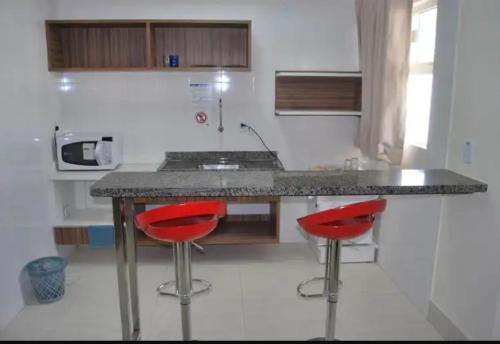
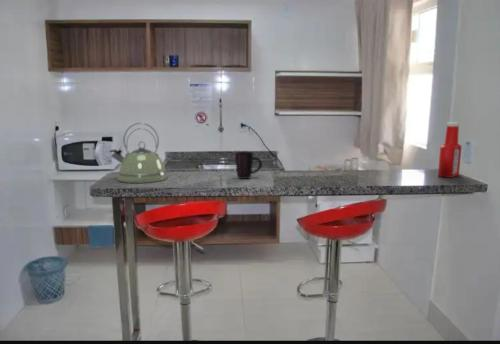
+ mug [234,151,263,180]
+ soap bottle [437,121,463,179]
+ kettle [108,122,169,184]
